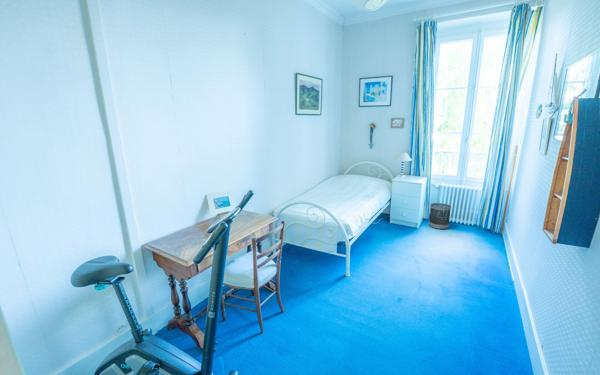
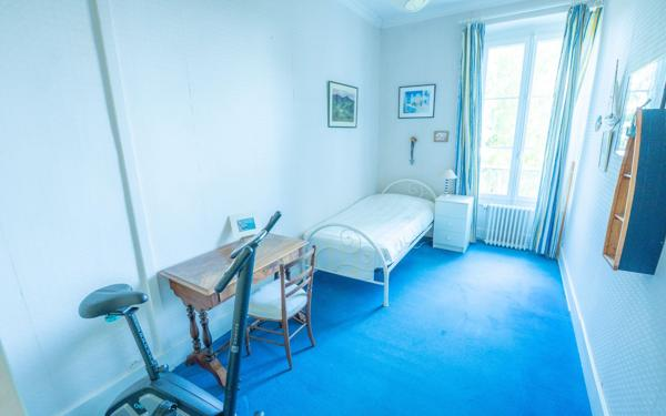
- wastebasket [428,202,452,230]
